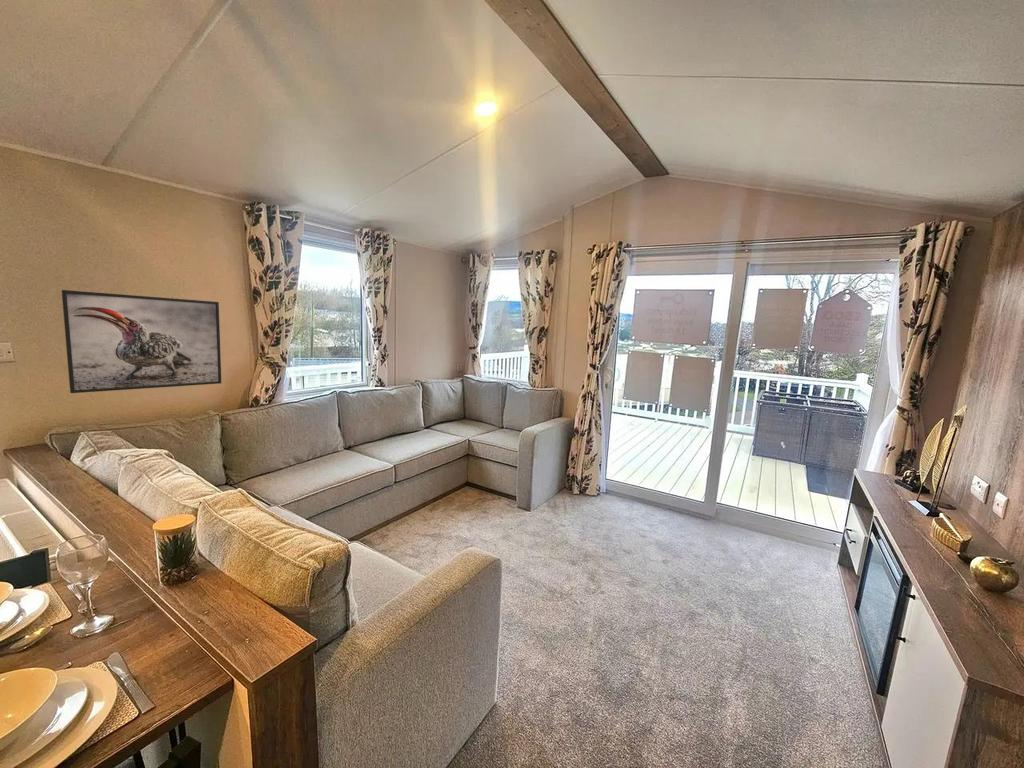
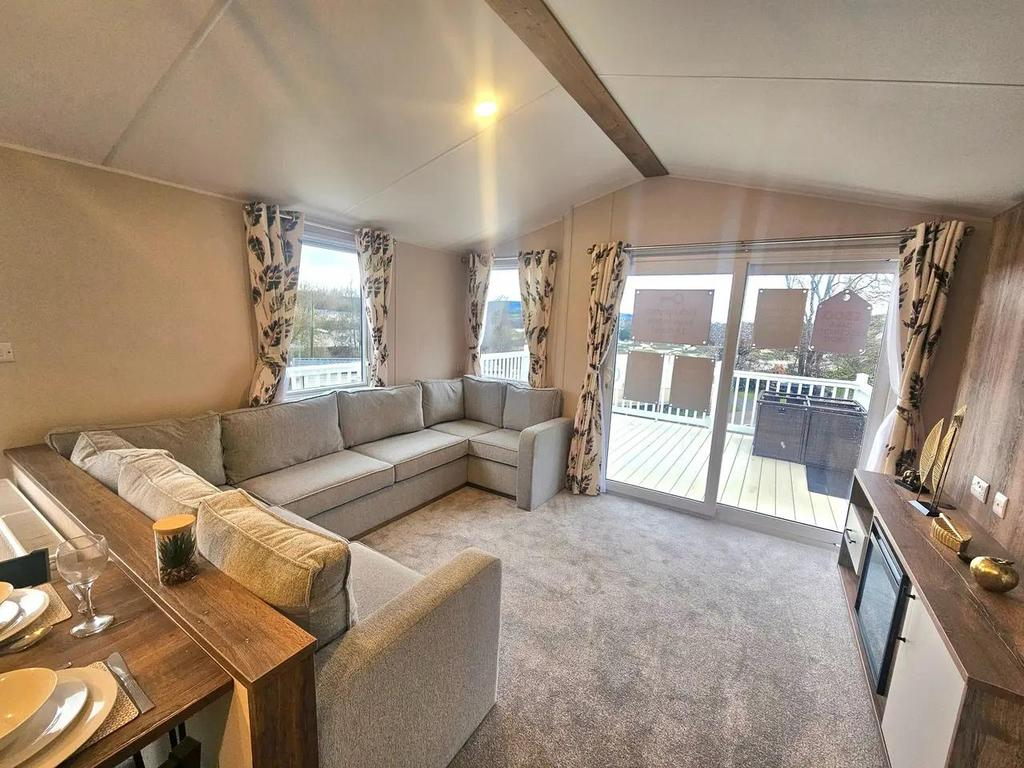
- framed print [61,289,222,394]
